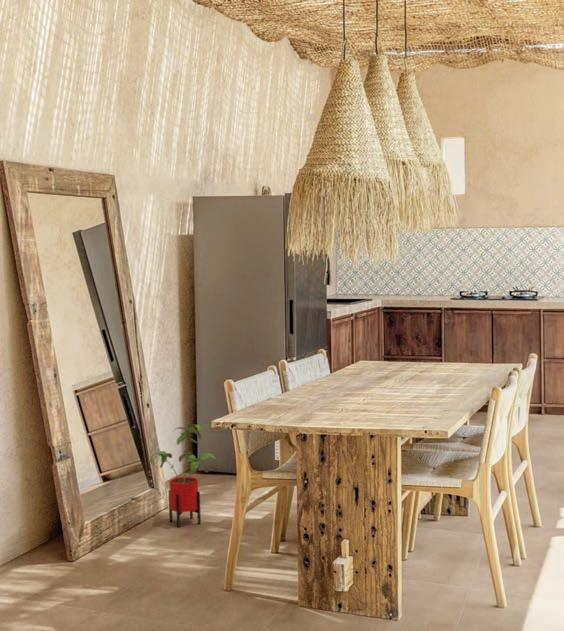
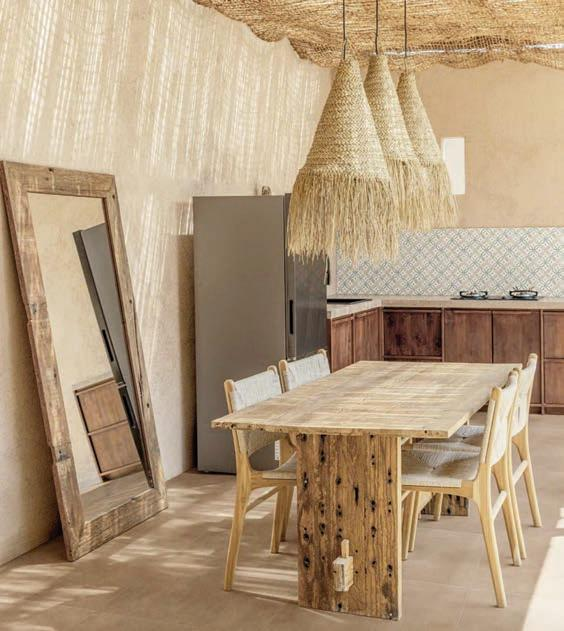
- house plant [149,423,218,528]
